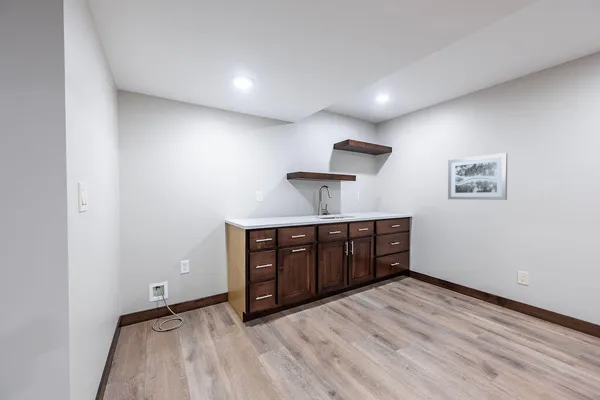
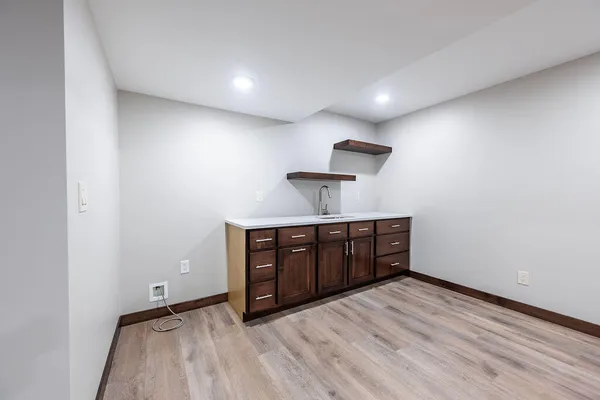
- wall art [447,152,508,201]
